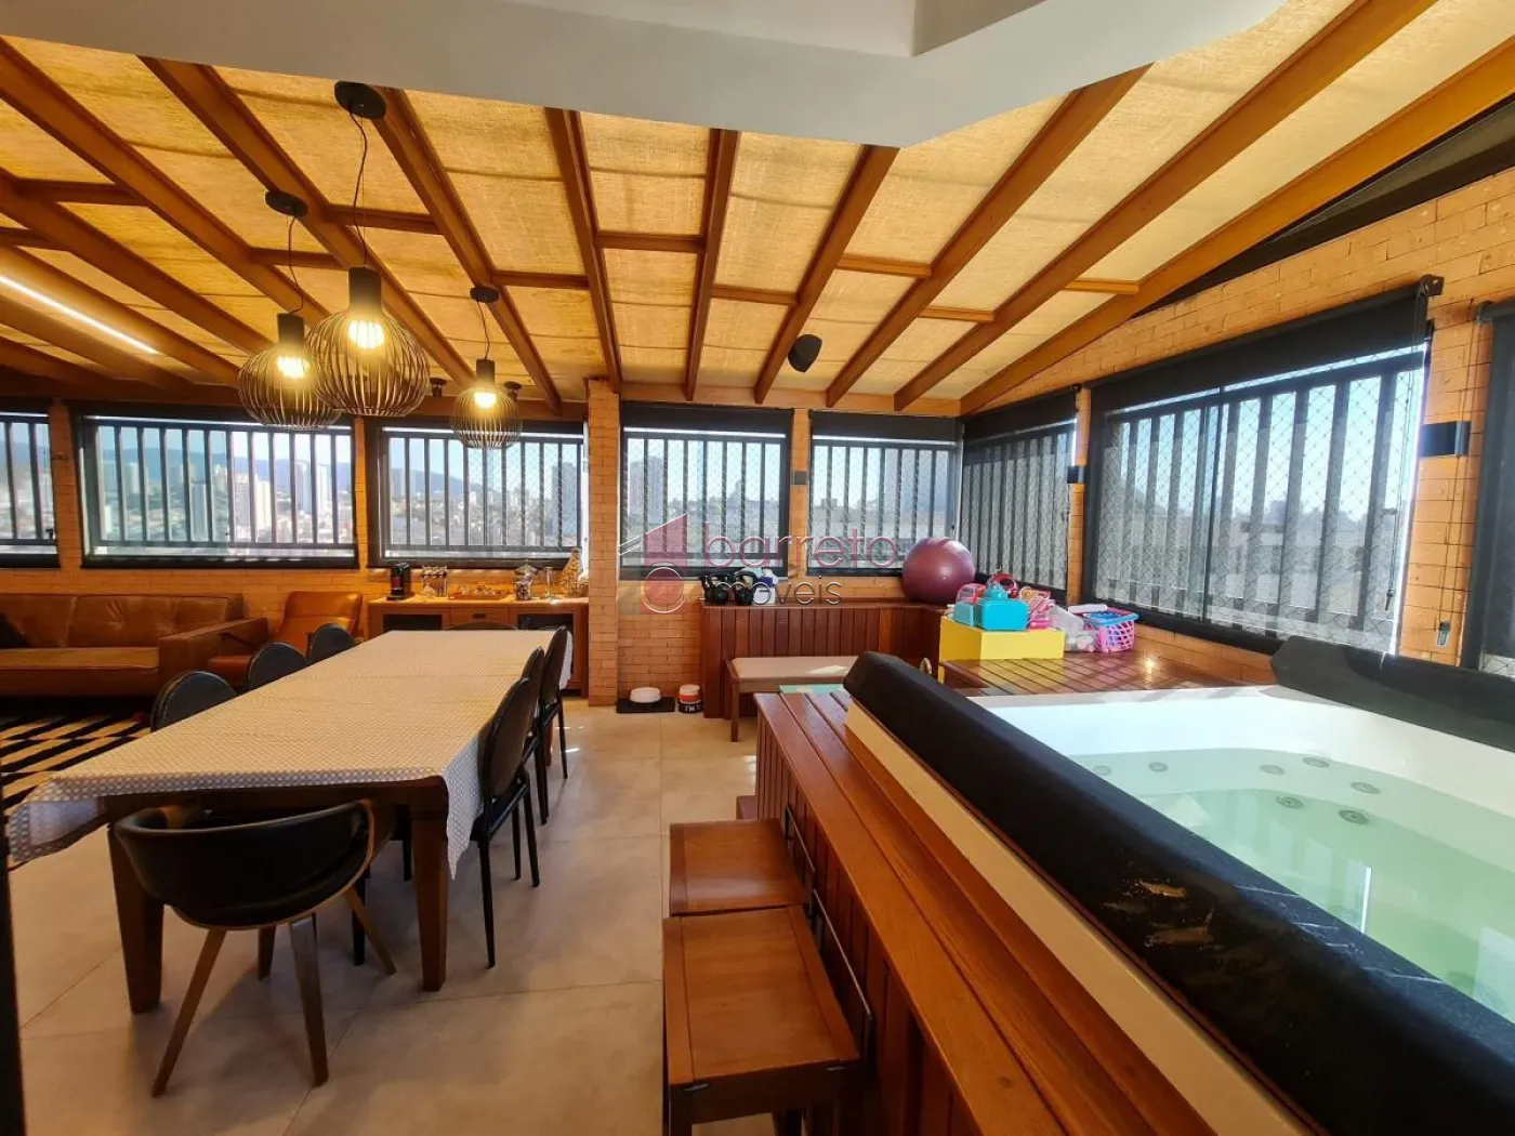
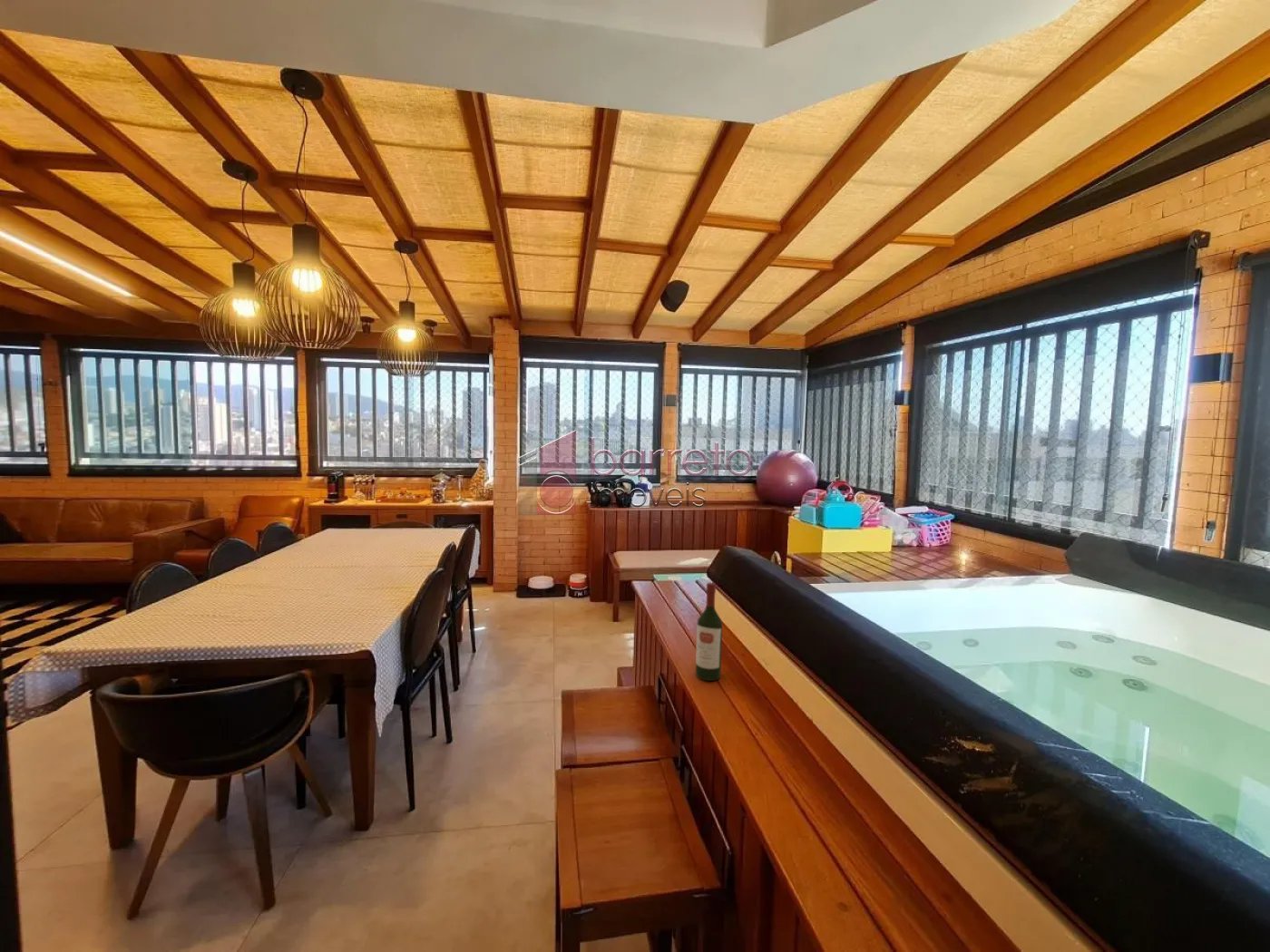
+ wine bottle [695,582,723,682]
